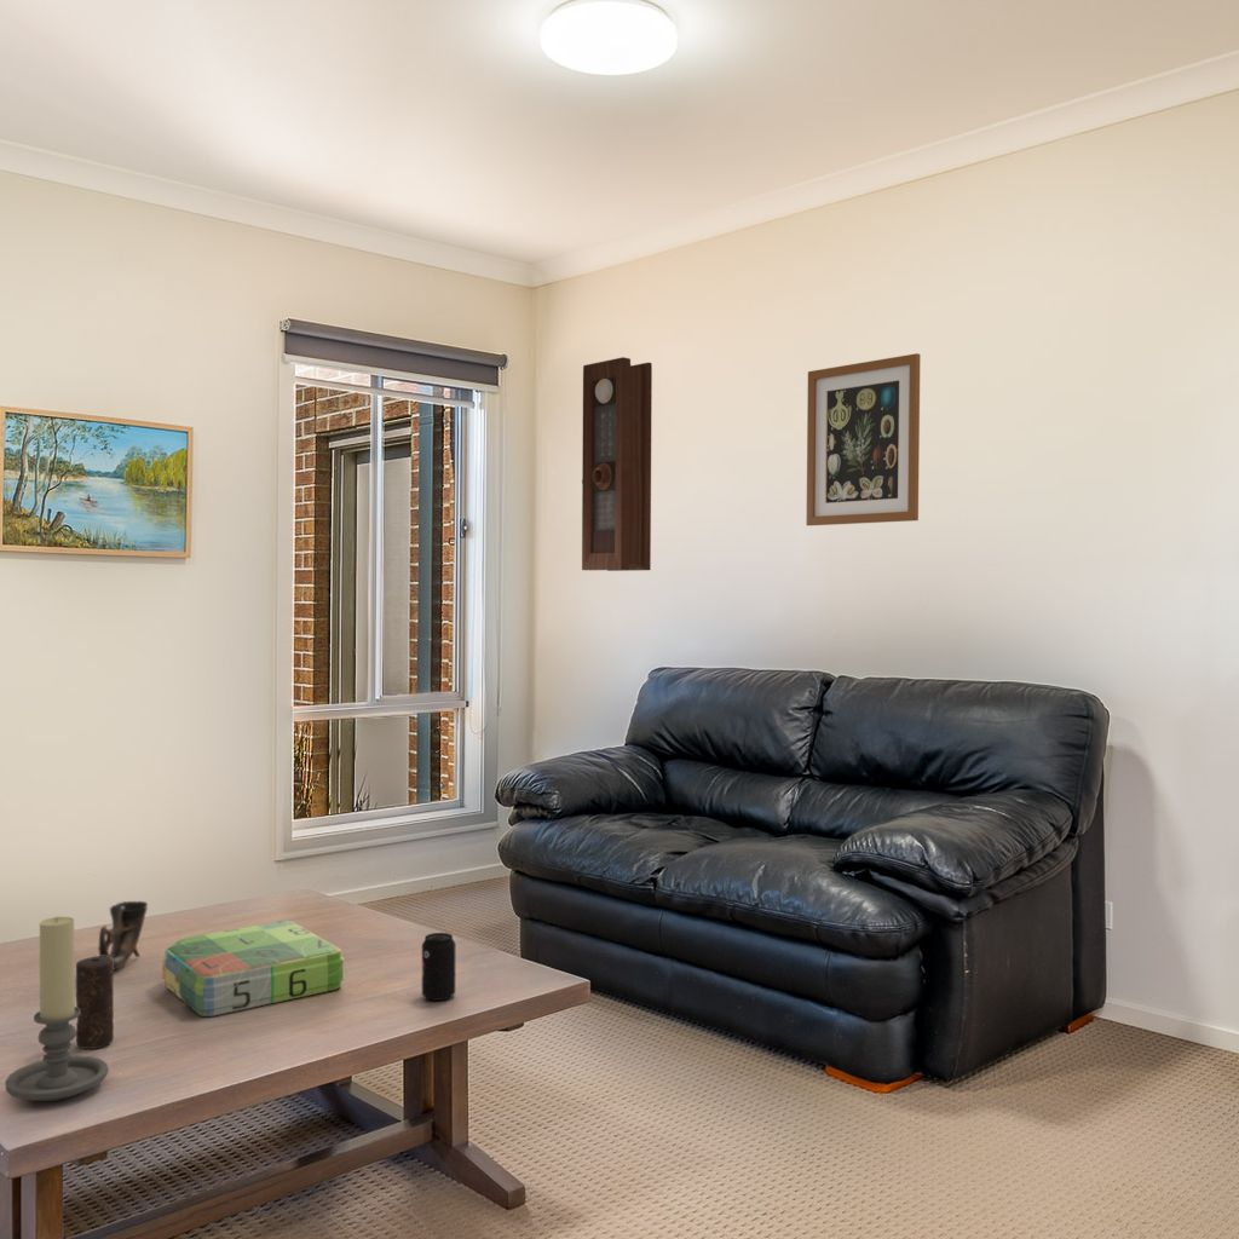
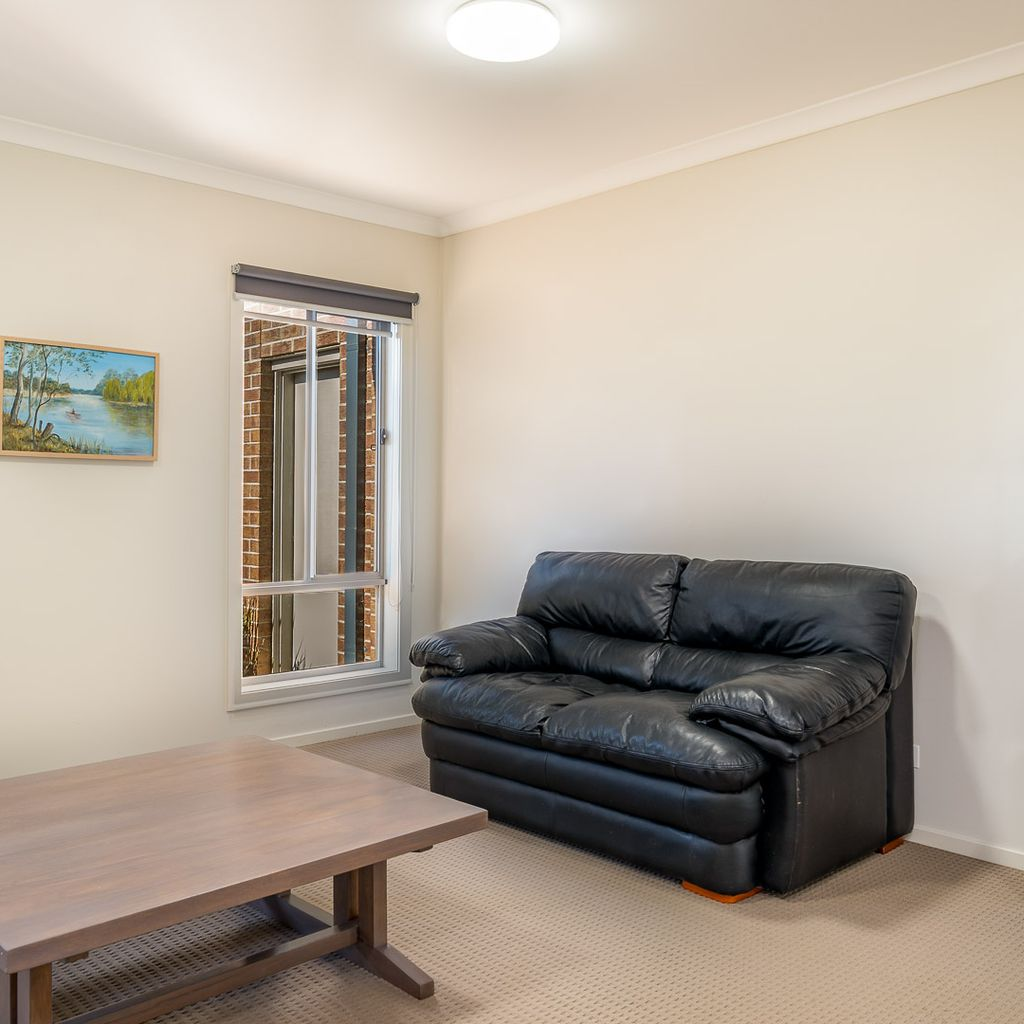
- candle holder [4,915,110,1102]
- candle [75,955,115,1050]
- board game [162,920,345,1018]
- cup [97,900,149,972]
- beverage can [421,932,456,1002]
- pendulum clock [581,356,653,572]
- wall art [805,352,922,526]
